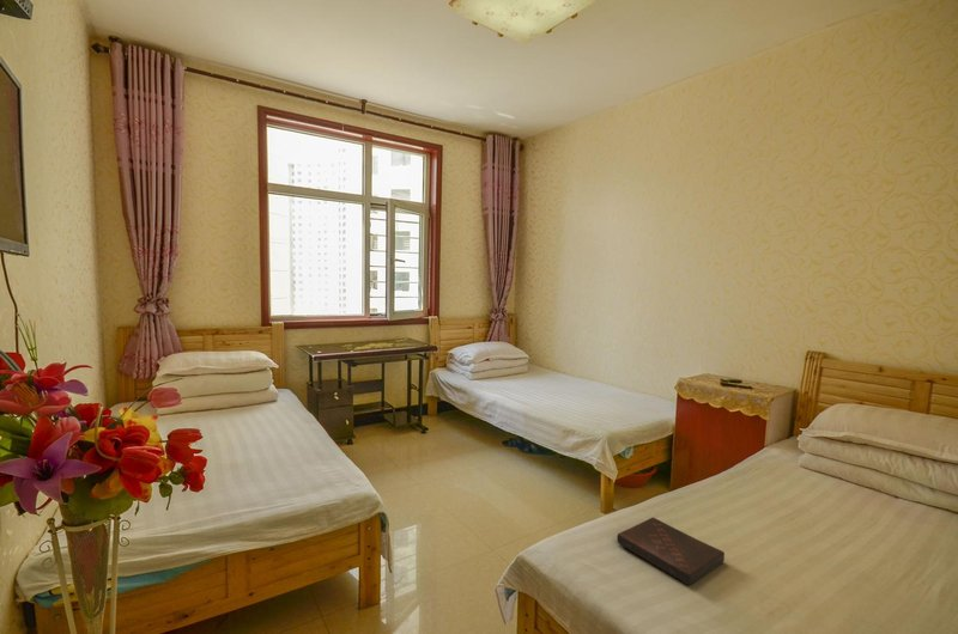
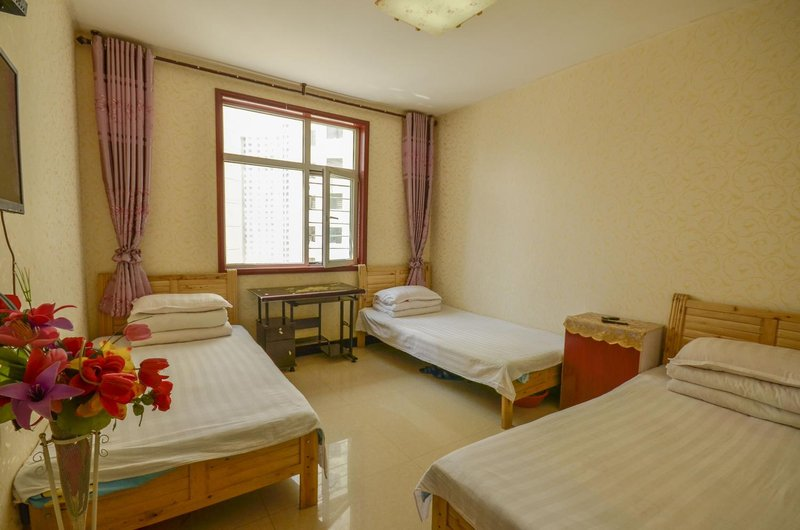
- book [616,517,726,586]
